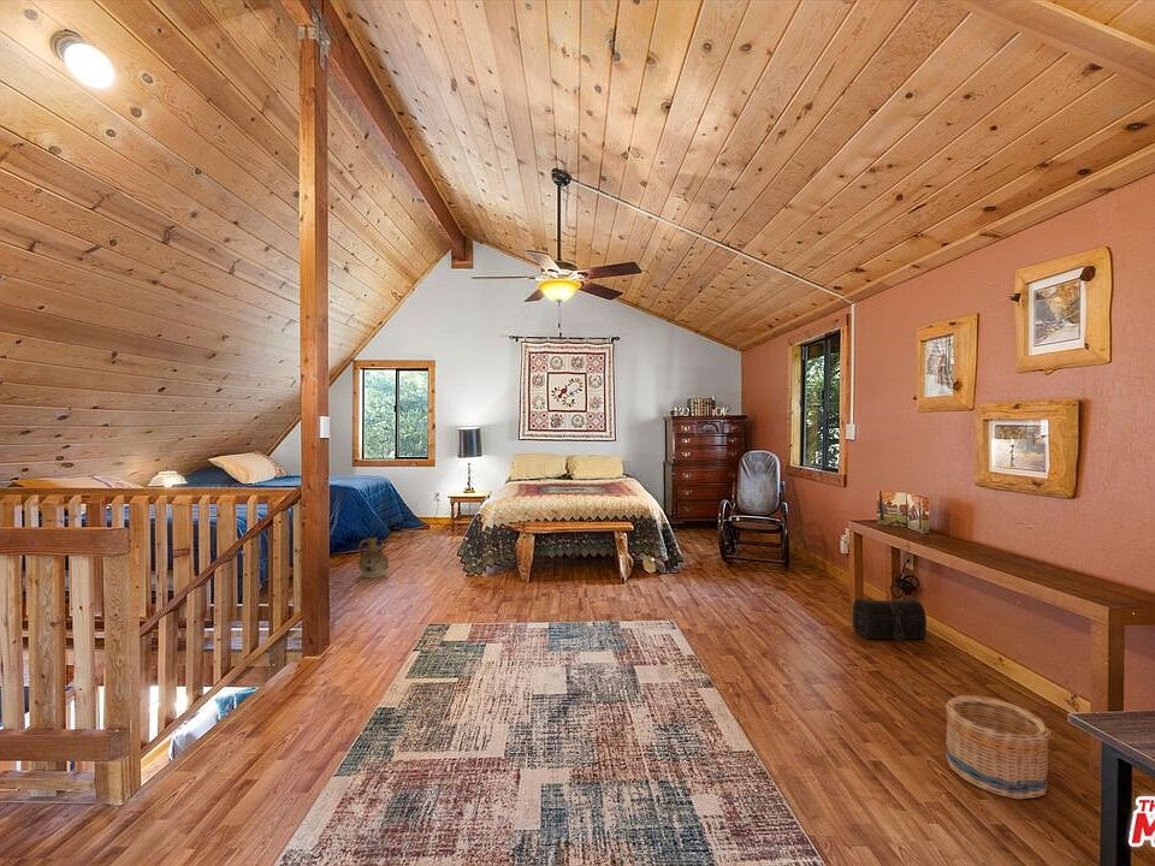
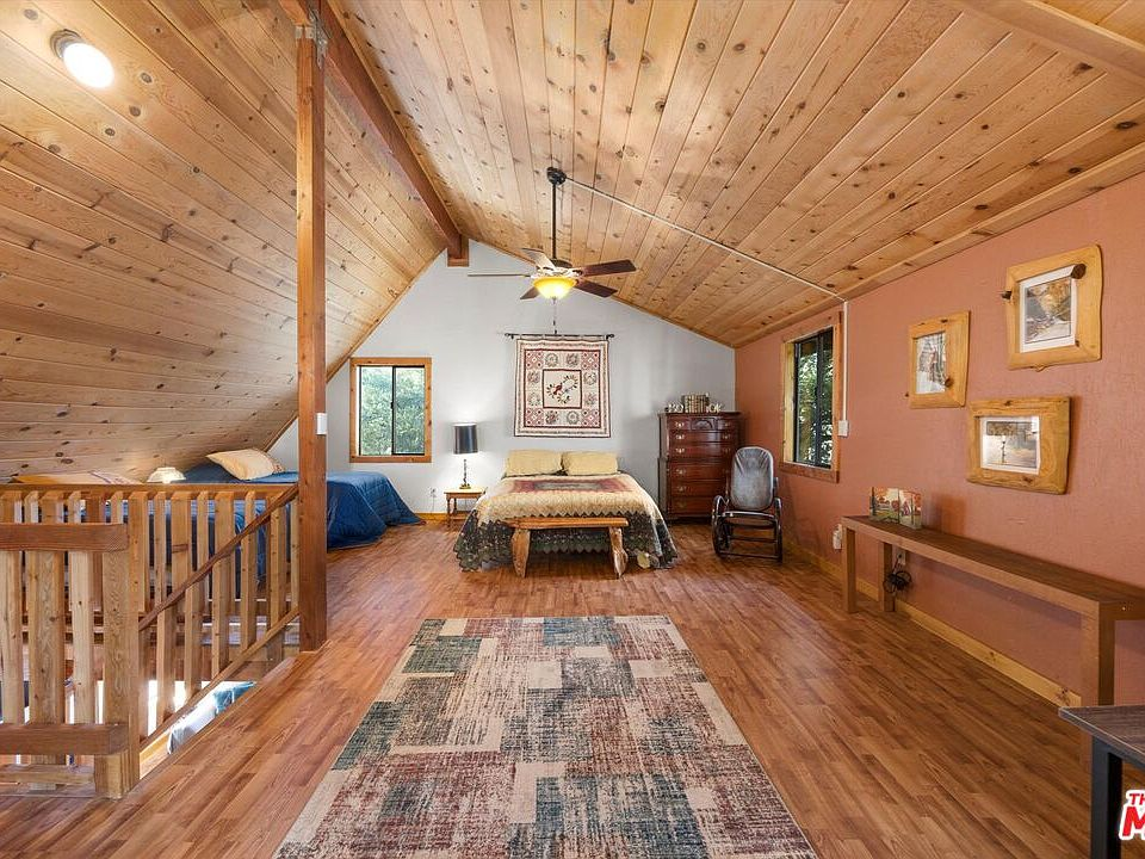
- basket [944,694,1052,800]
- ceramic jug [357,535,390,579]
- treasure chest [851,598,928,643]
